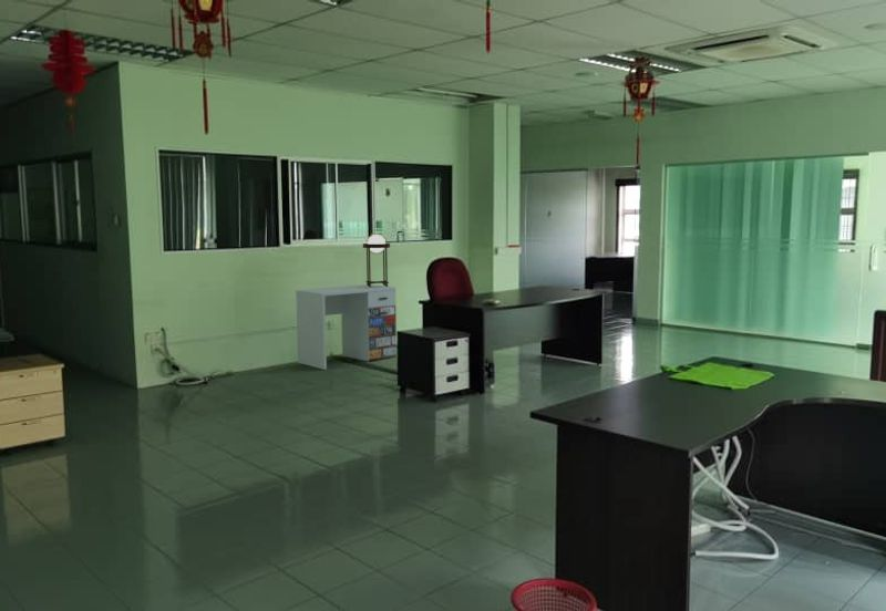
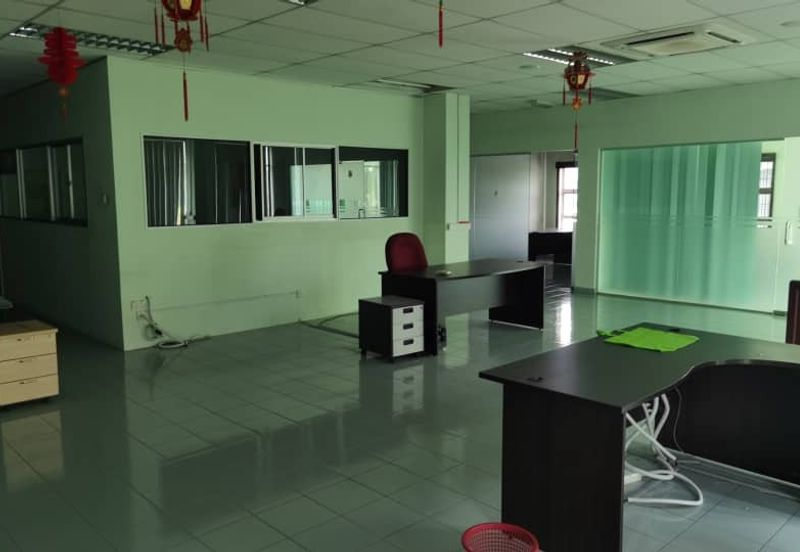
- table lamp [362,232,391,288]
- desk [295,283,398,371]
